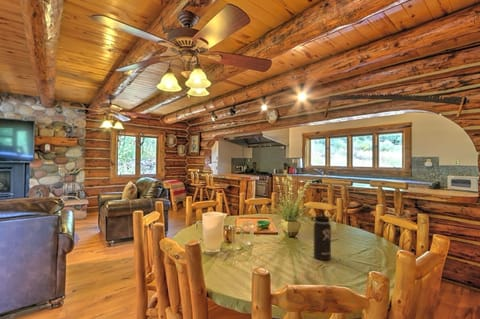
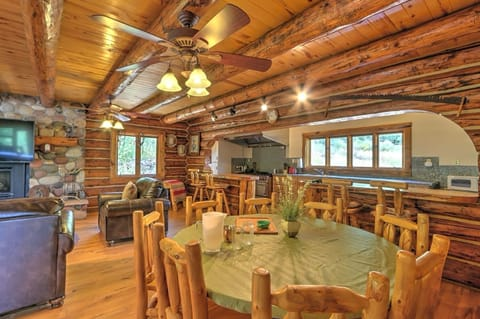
- thermos bottle [310,208,332,261]
